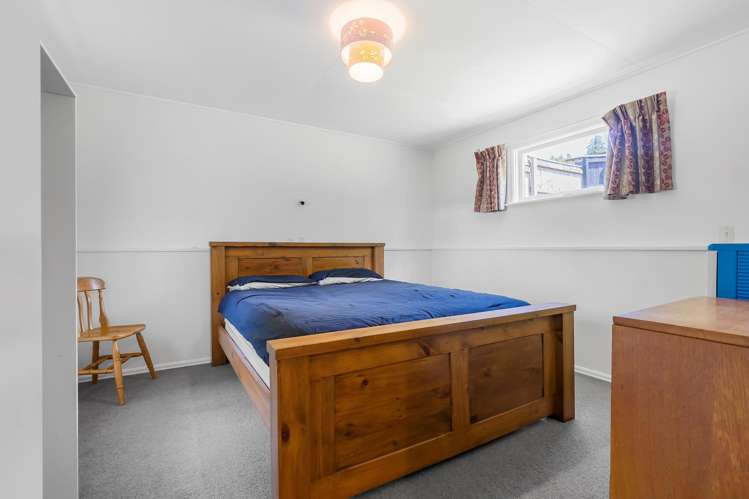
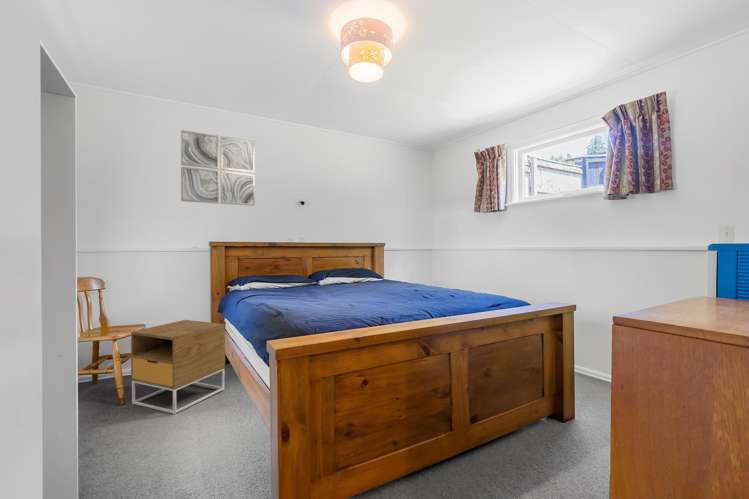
+ wall art [180,129,256,207]
+ nightstand [130,319,226,416]
